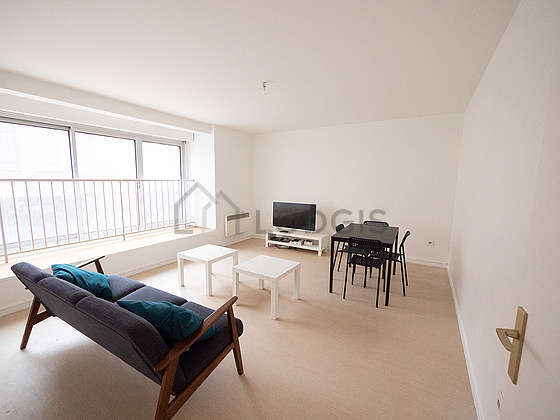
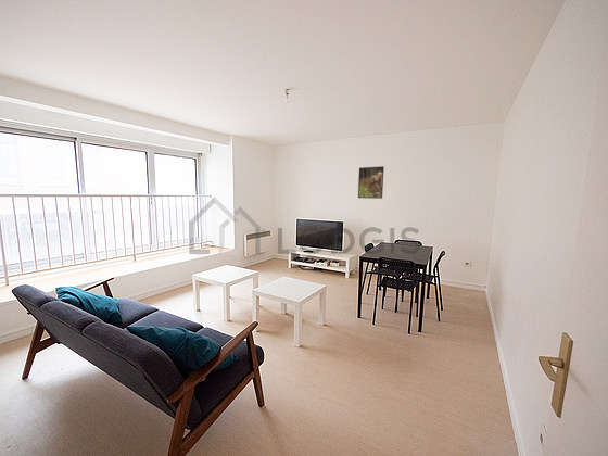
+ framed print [357,165,385,200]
